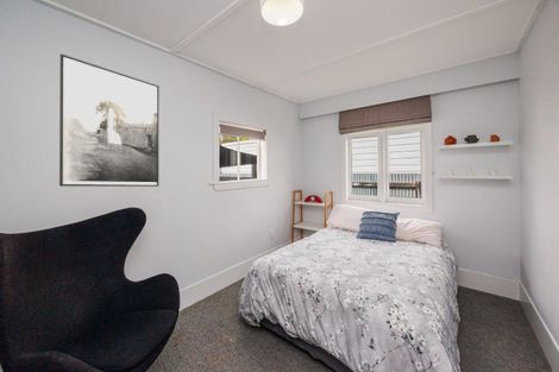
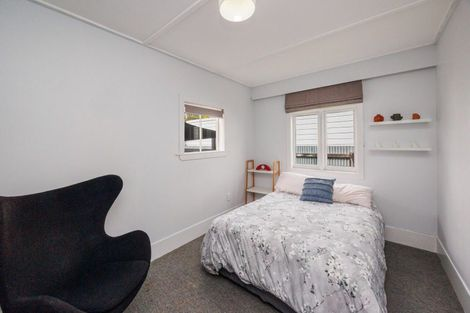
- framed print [58,52,161,188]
